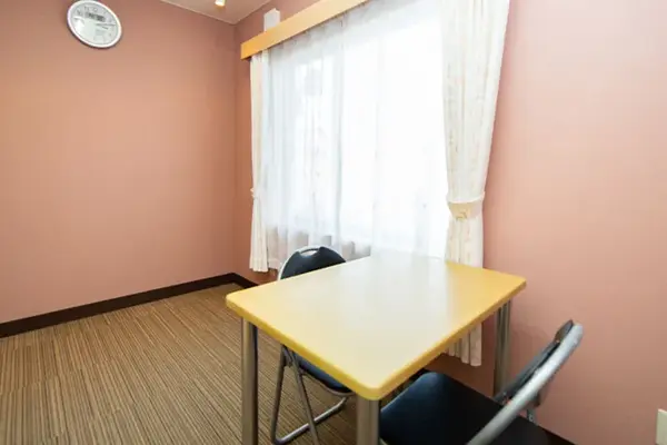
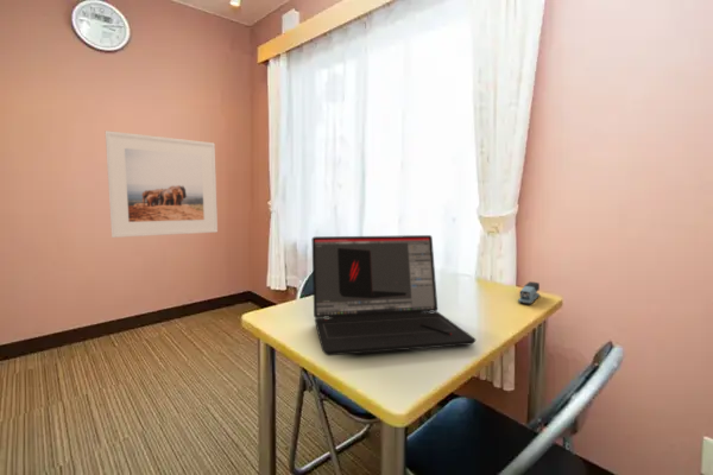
+ laptop [311,234,477,357]
+ stapler [517,280,541,305]
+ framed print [105,129,219,239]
